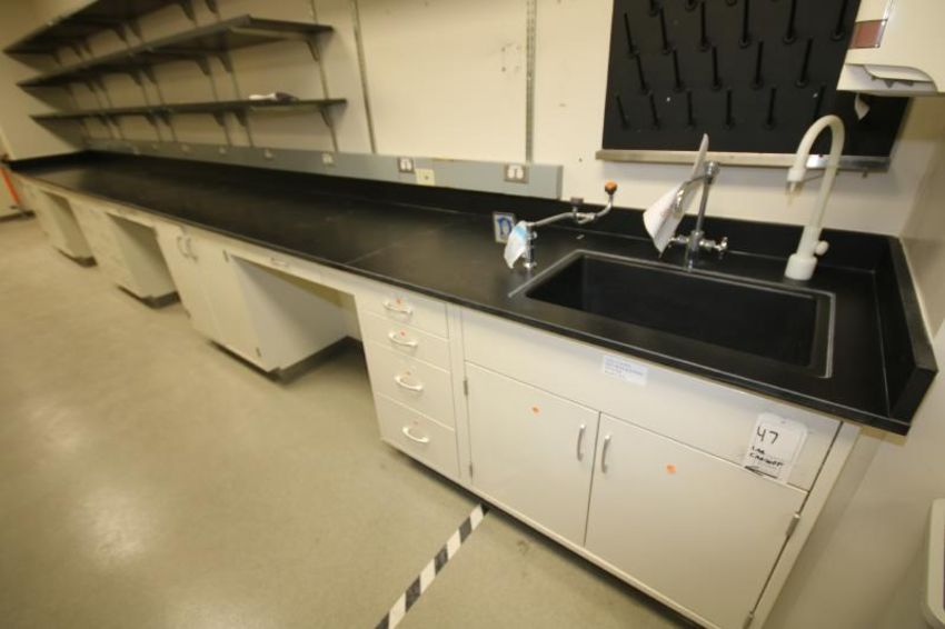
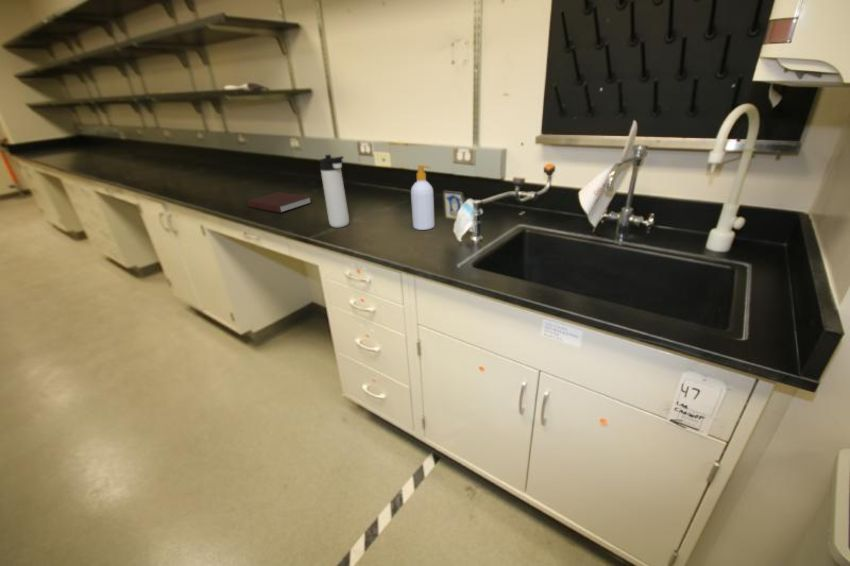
+ notebook [246,191,313,214]
+ thermos bottle [319,154,350,228]
+ soap bottle [410,164,436,231]
